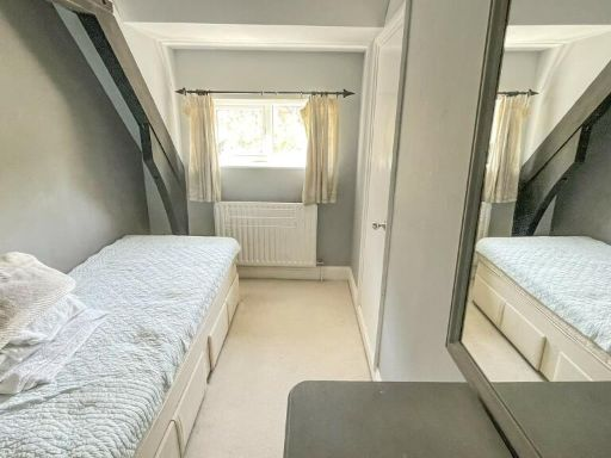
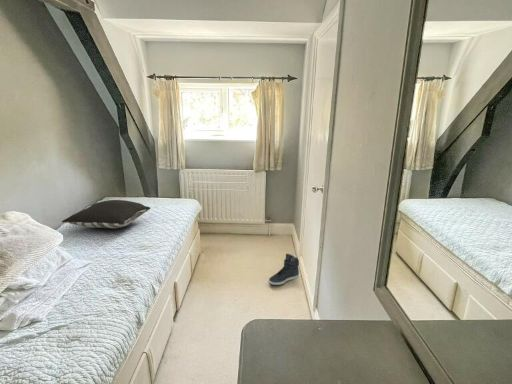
+ pillow [61,199,151,229]
+ sneaker [267,253,300,286]
